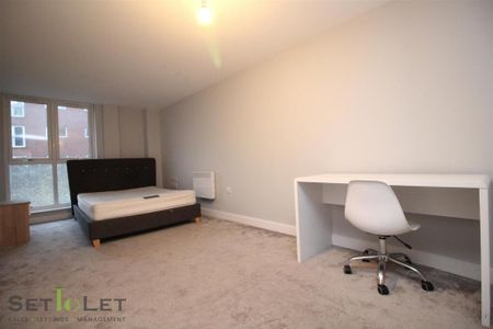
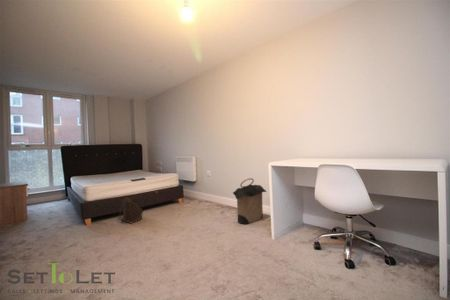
+ backpack [119,196,144,225]
+ laundry hamper [232,177,268,225]
